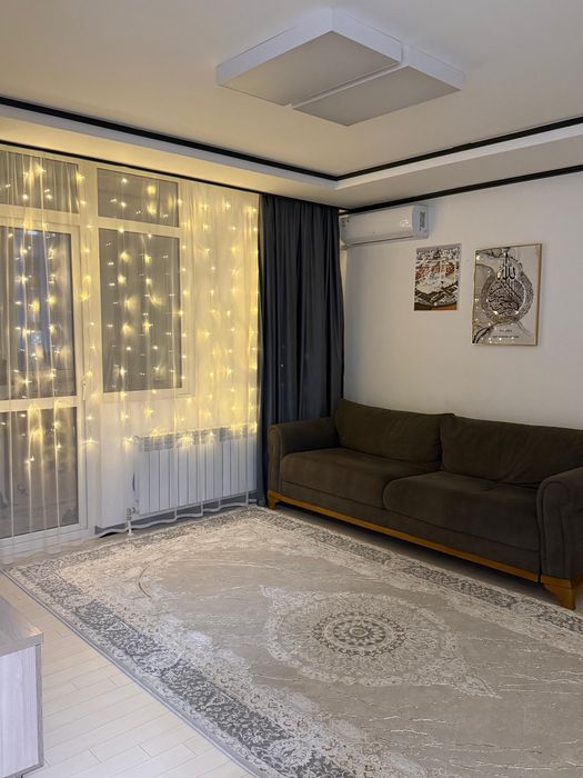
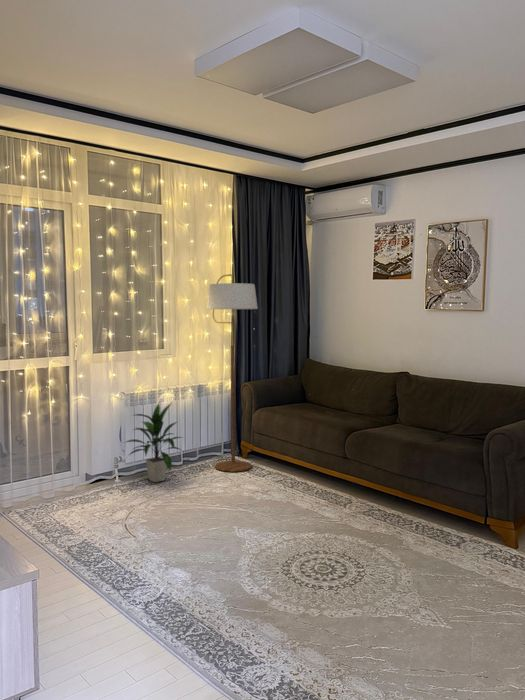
+ floor lamp [206,273,259,473]
+ indoor plant [122,402,184,483]
